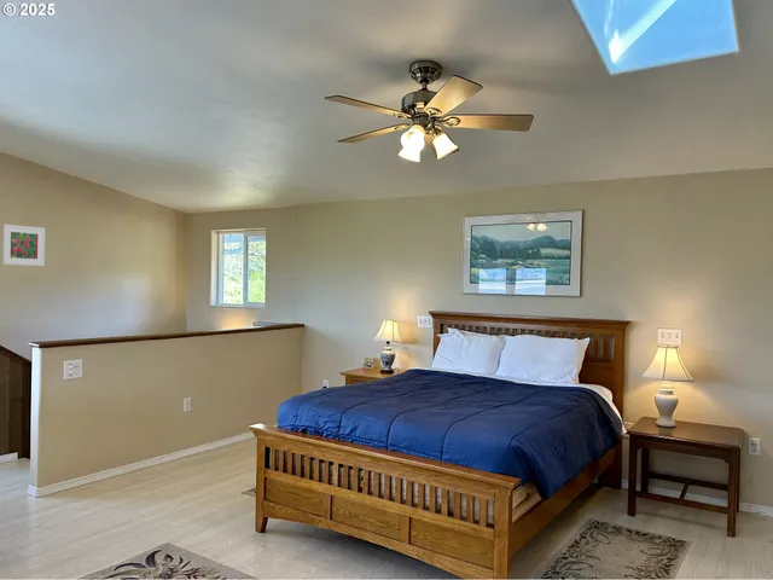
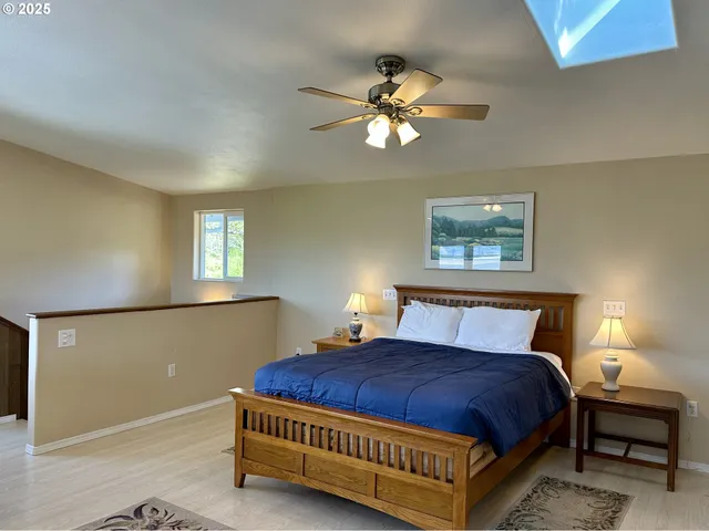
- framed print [1,224,46,267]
